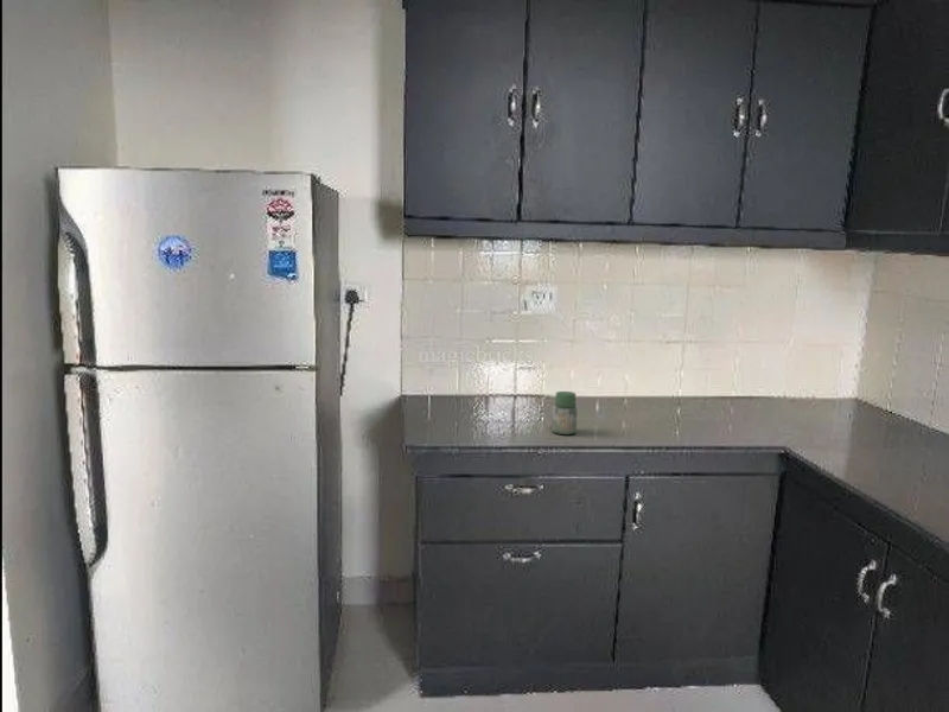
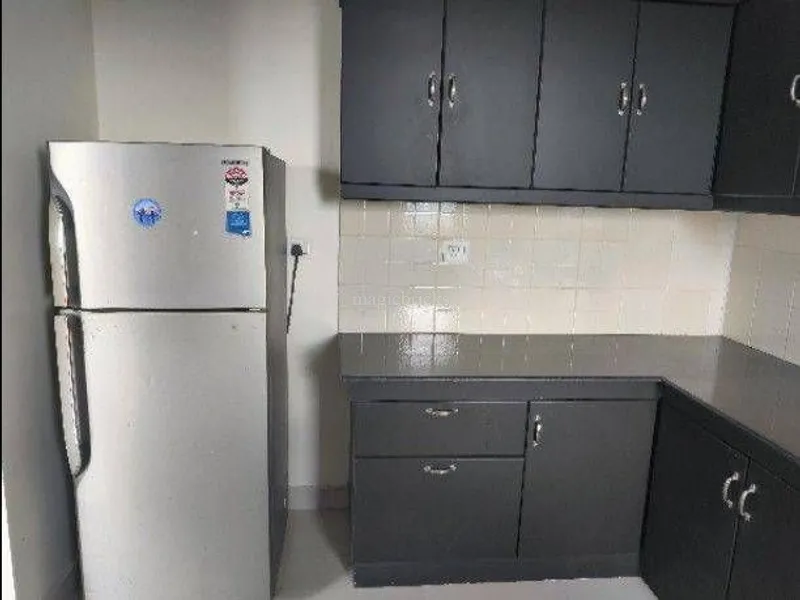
- jar [550,390,579,436]
